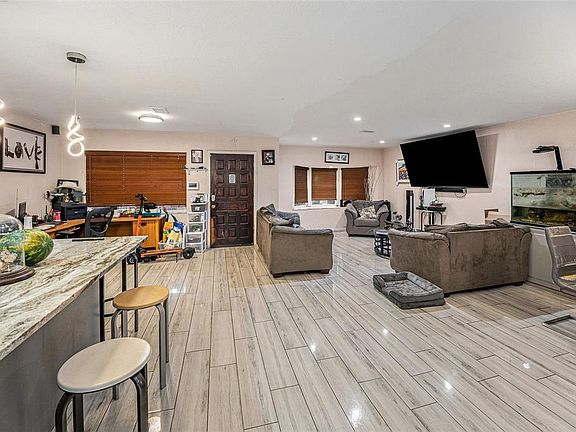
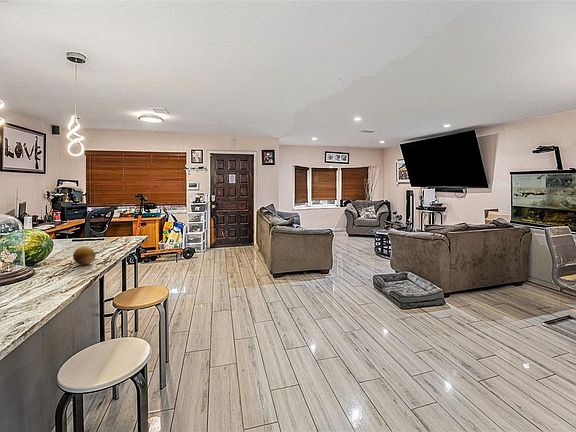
+ fruit [72,246,97,266]
